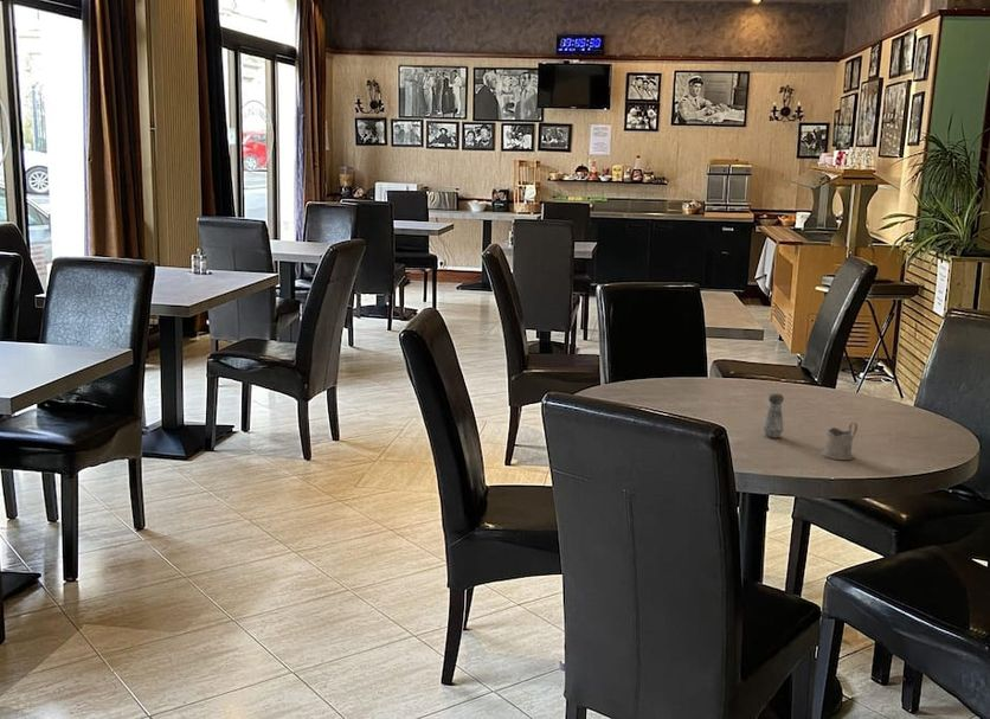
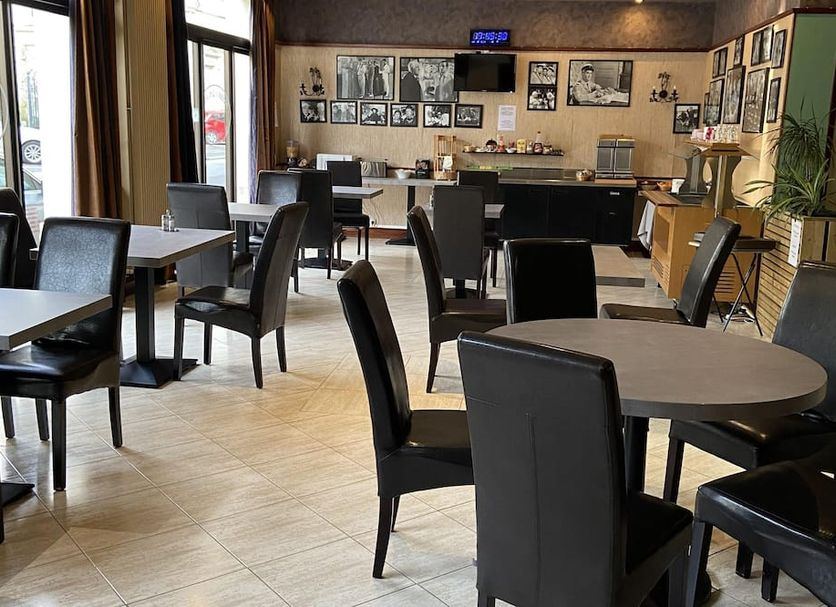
- salt shaker [763,392,785,439]
- tea glass holder [821,422,859,461]
